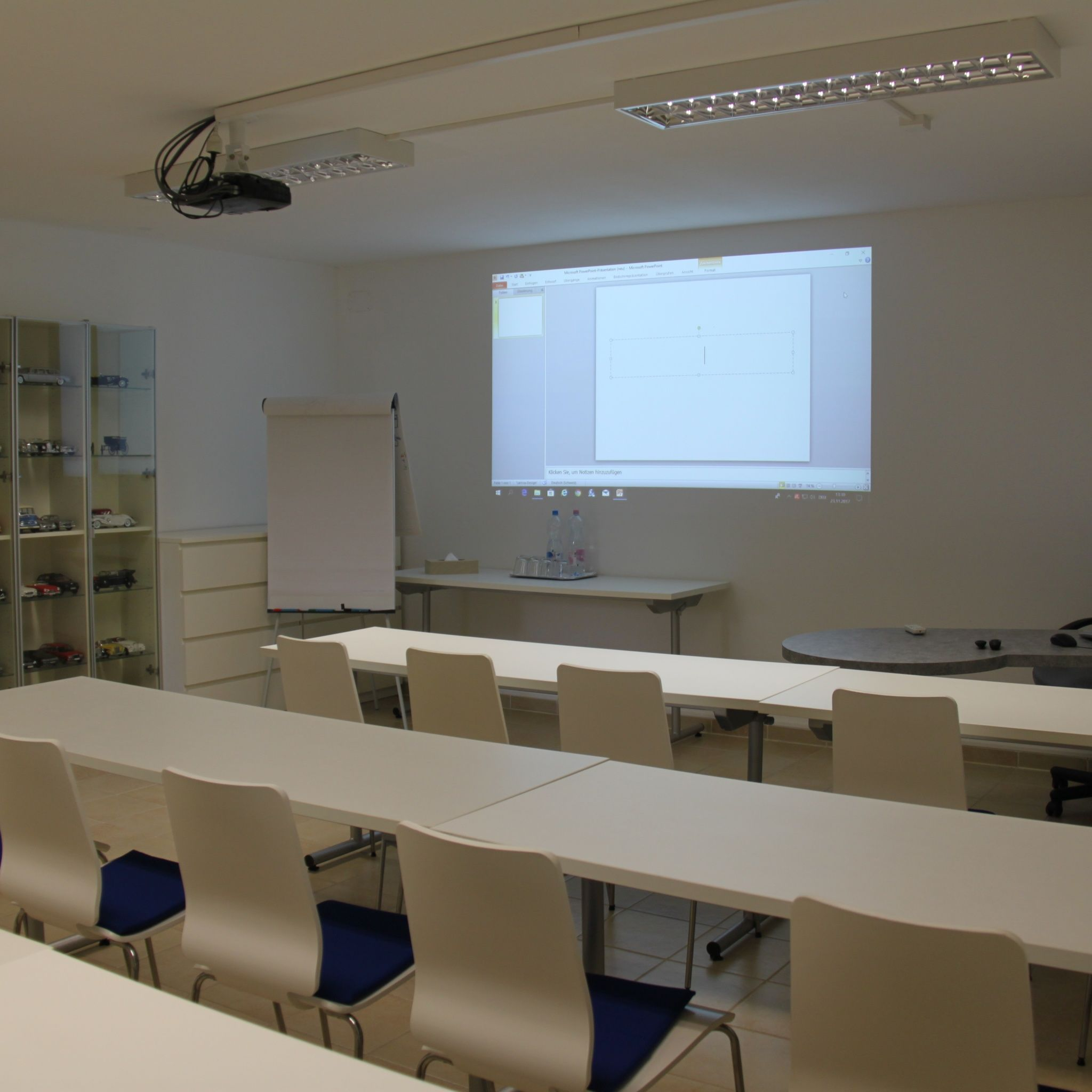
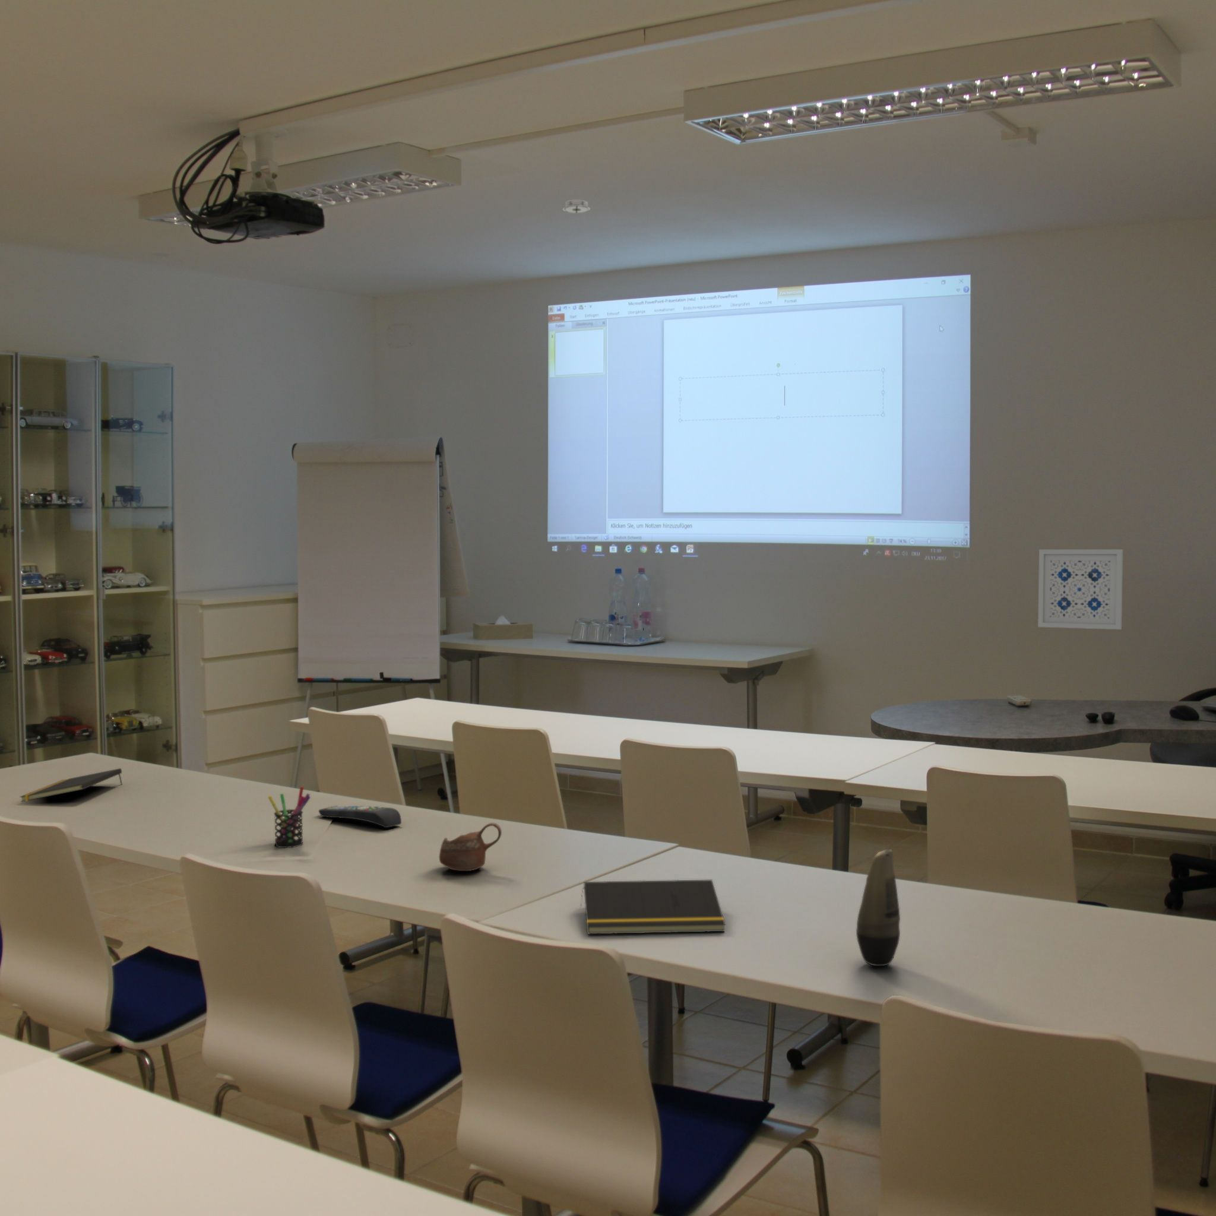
+ smoke detector [562,199,591,214]
+ notepad [19,767,122,803]
+ notepad [579,880,726,934]
+ remote control [318,805,402,828]
+ pen holder [267,785,311,849]
+ cosmetic container [855,849,901,967]
+ cup [439,822,502,872]
+ wall art [1038,549,1124,630]
